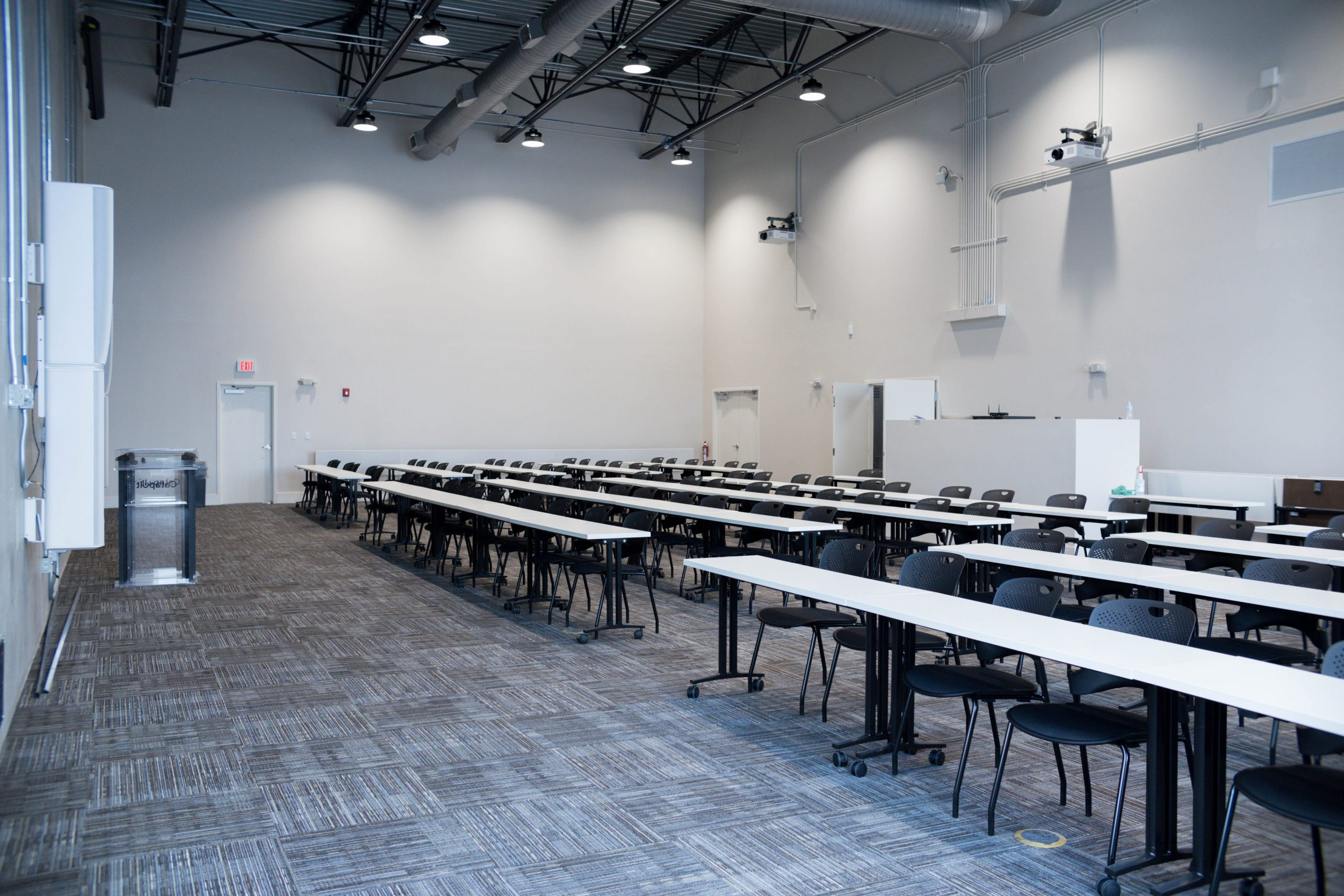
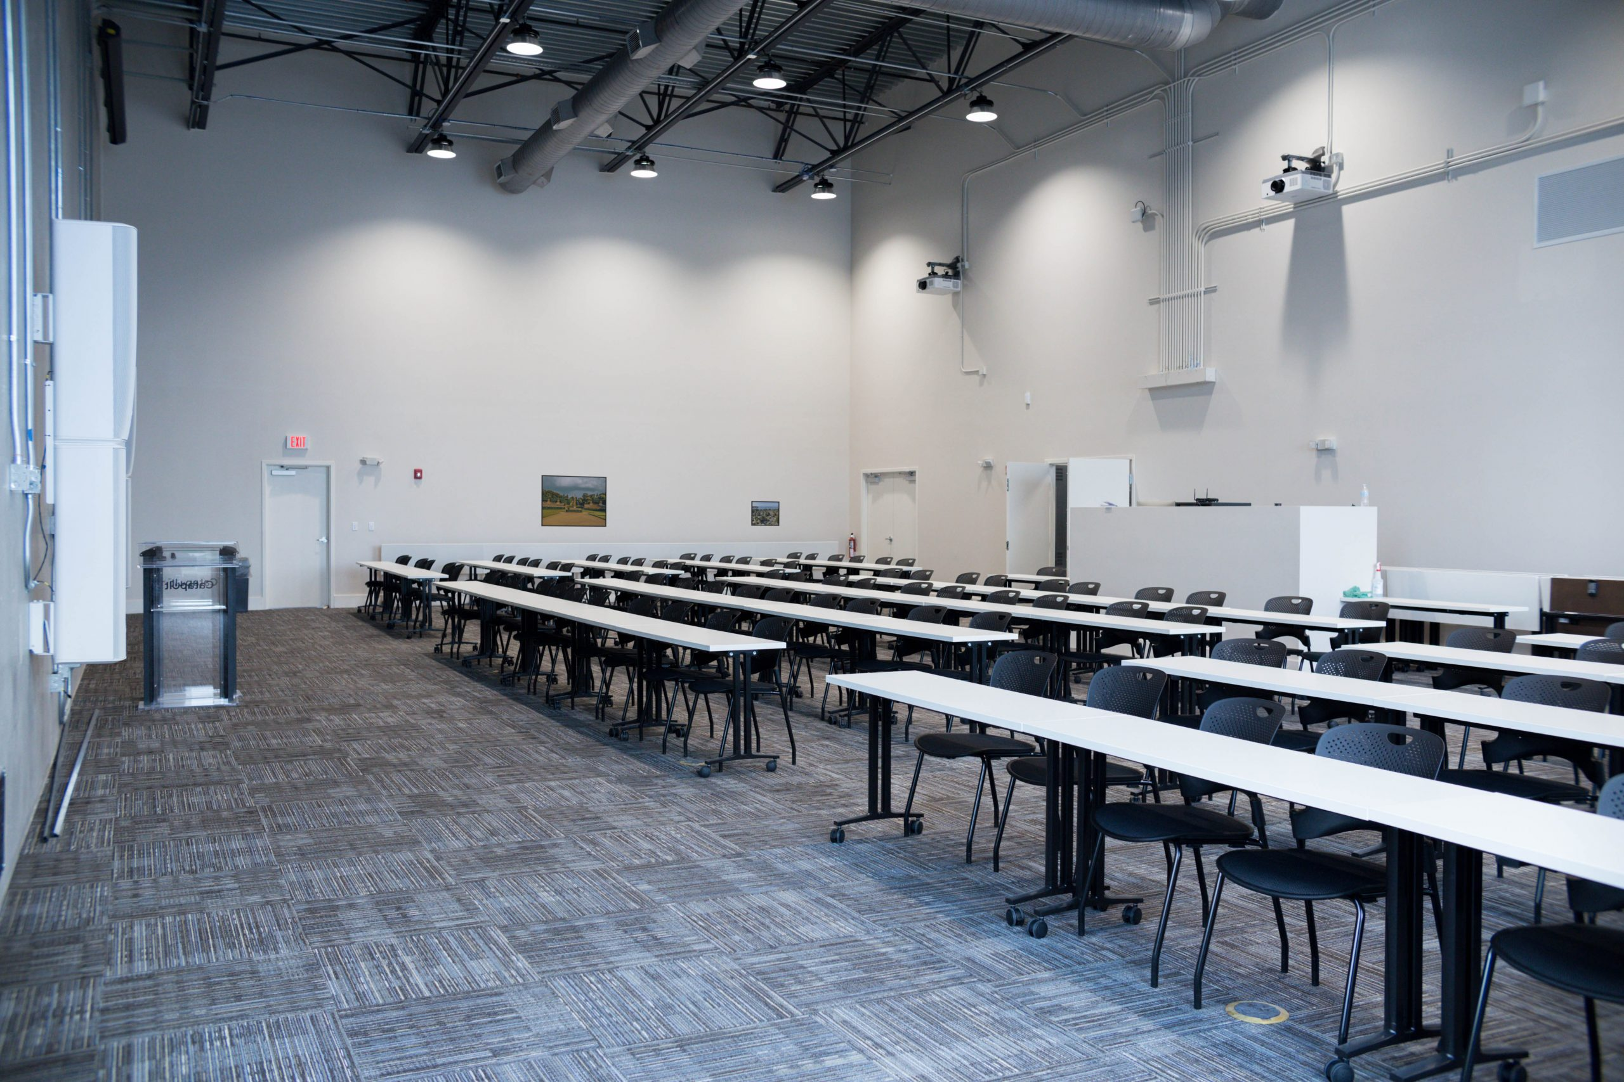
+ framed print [540,475,607,528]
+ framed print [750,500,781,527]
